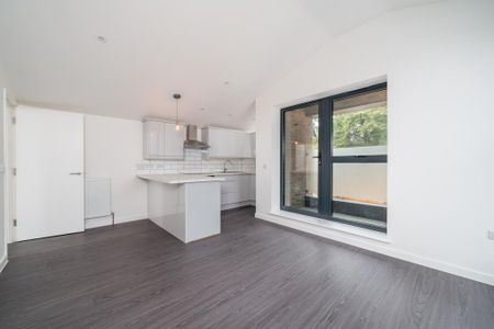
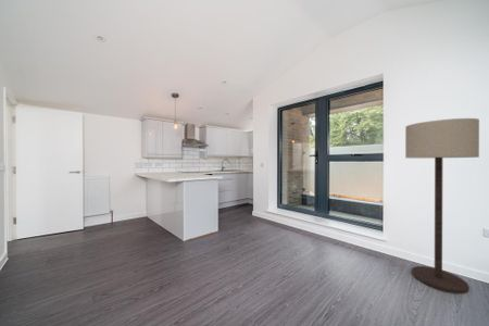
+ floor lamp [404,117,480,294]
